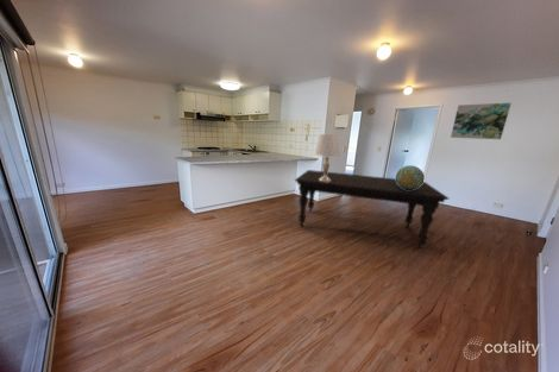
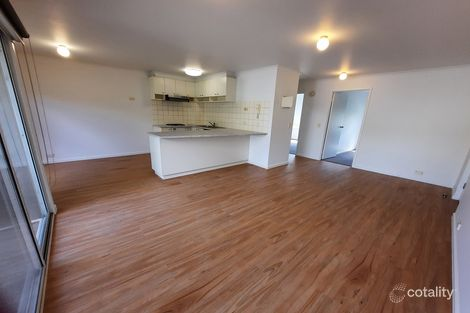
- dining table [294,169,450,250]
- decorative globe [395,164,426,190]
- wall art [450,102,513,140]
- lamp [314,133,341,182]
